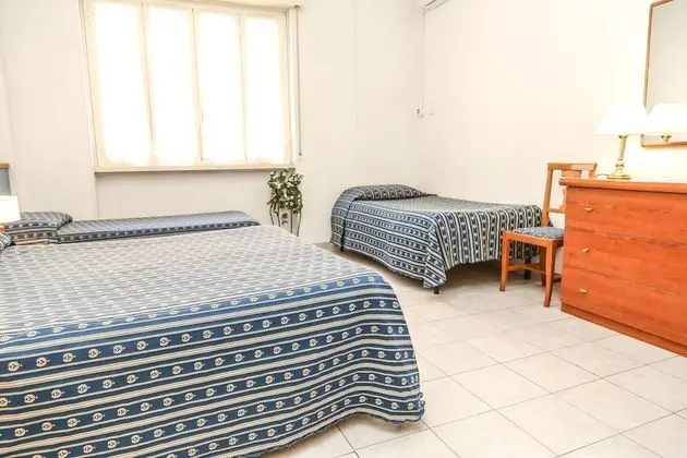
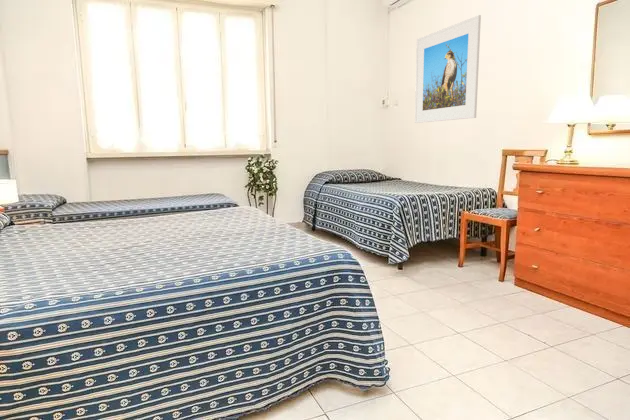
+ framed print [414,14,482,124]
